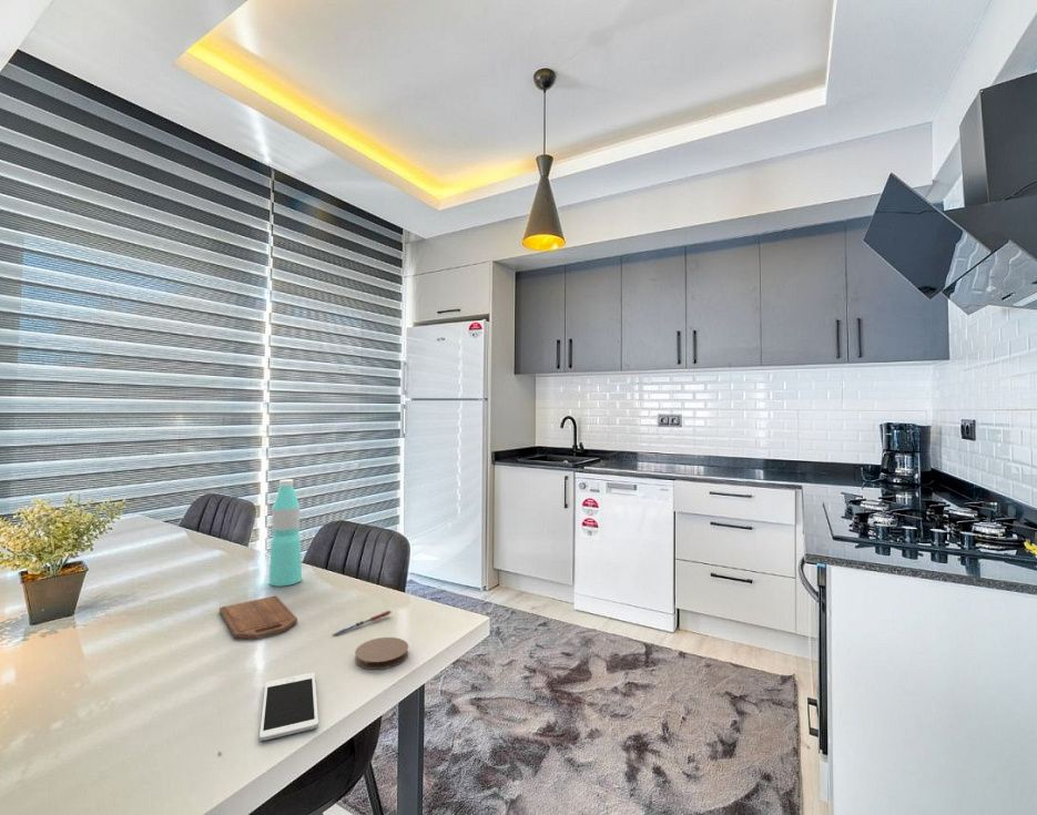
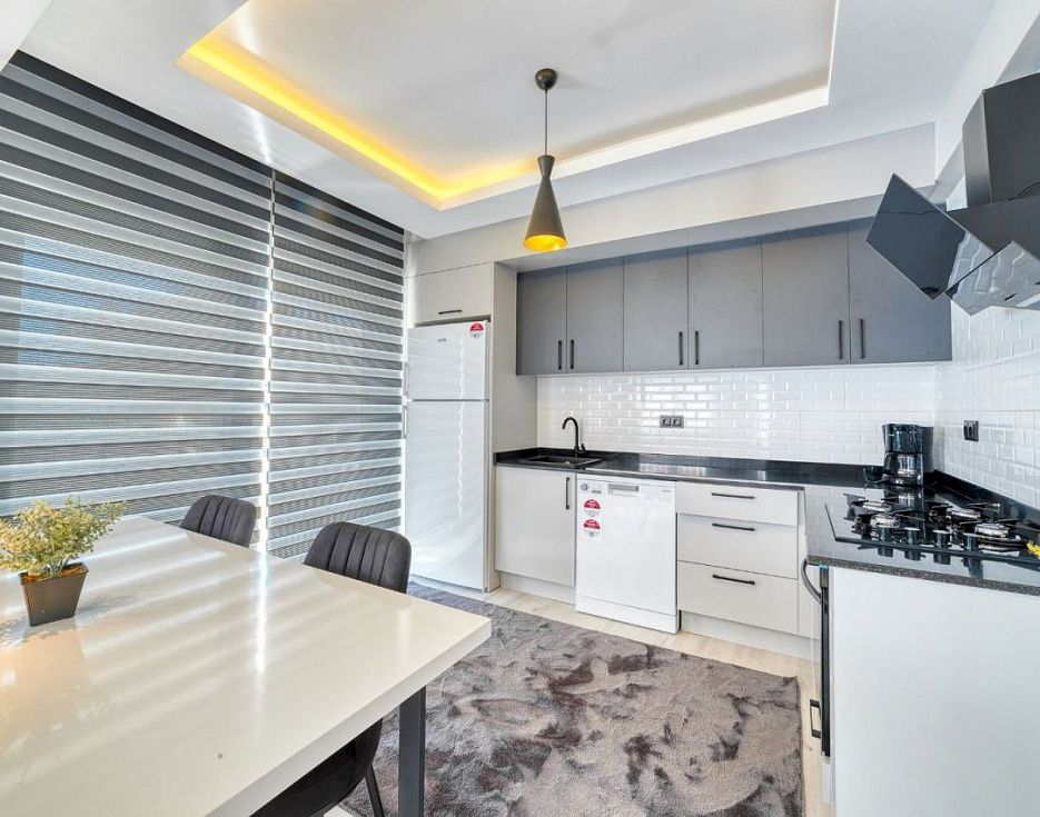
- cutting board [218,594,298,640]
- water bottle [267,478,303,588]
- cell phone [258,672,319,742]
- pen [332,610,392,636]
- coaster [354,636,409,671]
